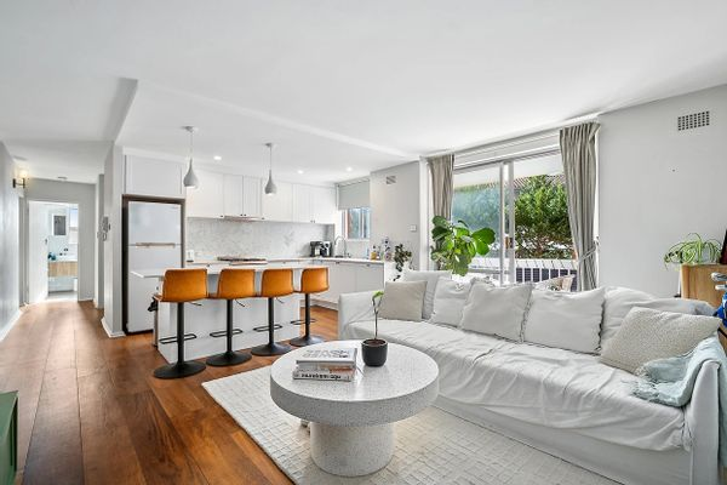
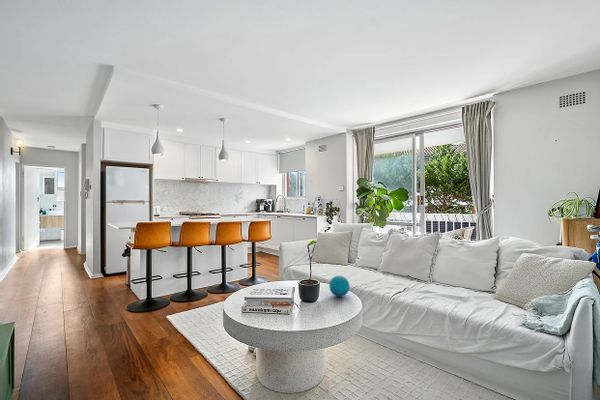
+ decorative orb [328,275,351,298]
